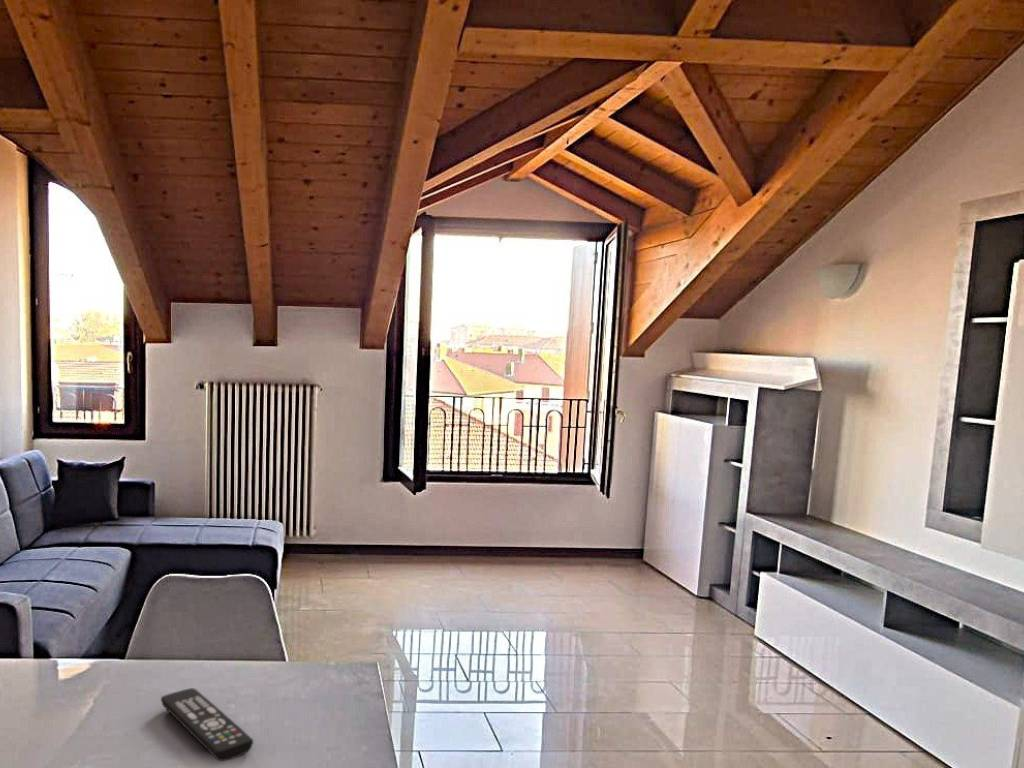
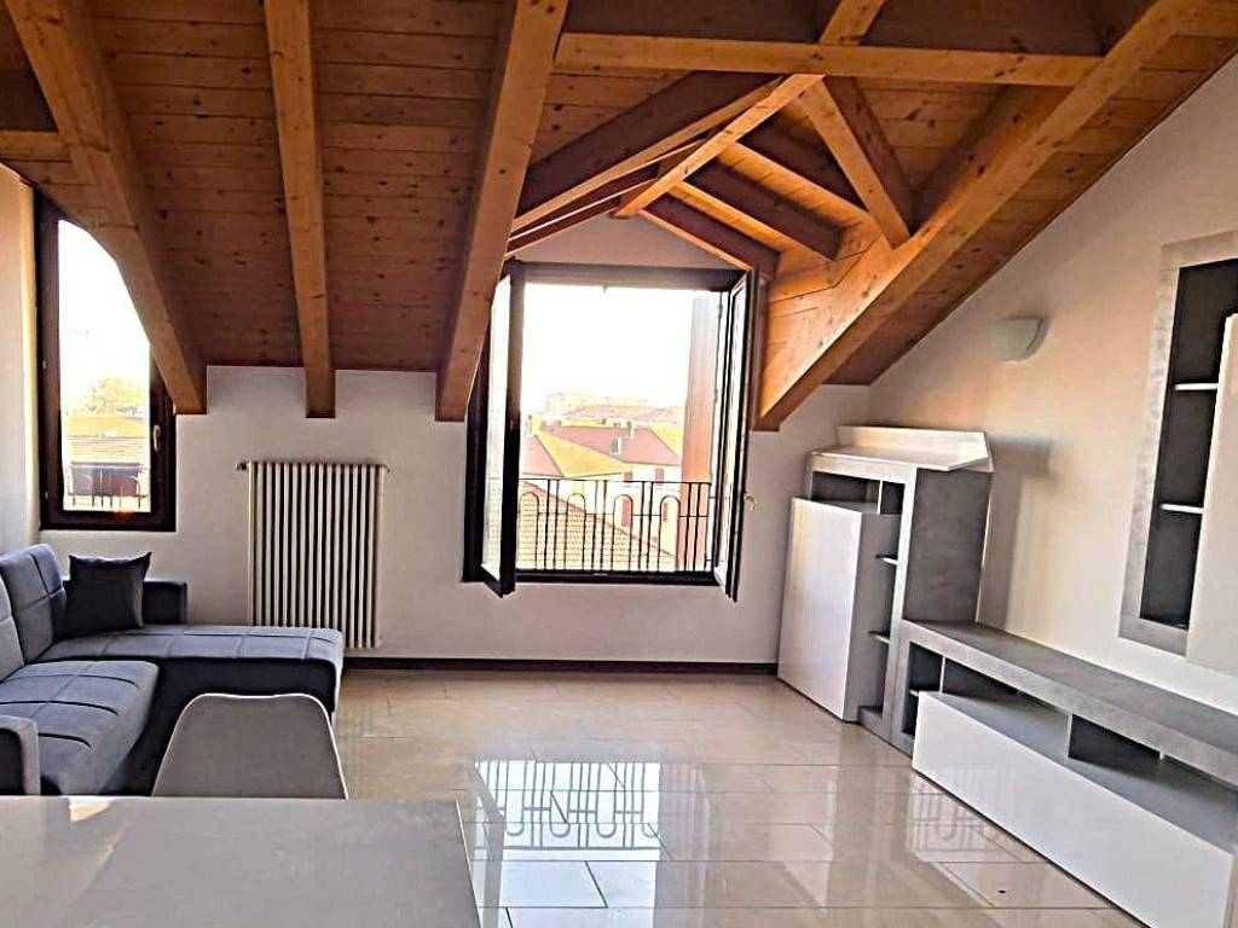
- remote control [160,687,254,762]
